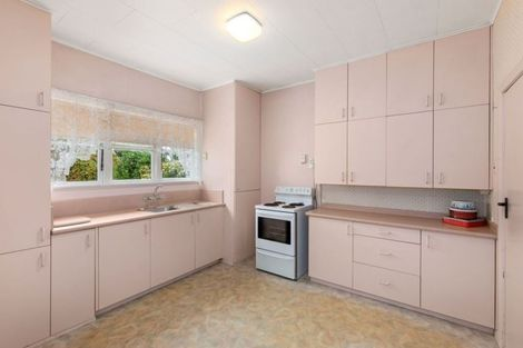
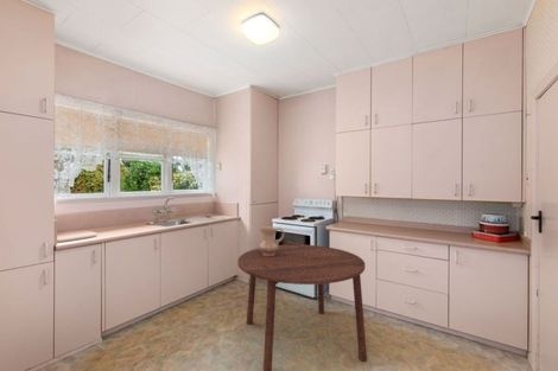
+ ceramic jug [258,225,285,256]
+ dining table [236,243,368,371]
